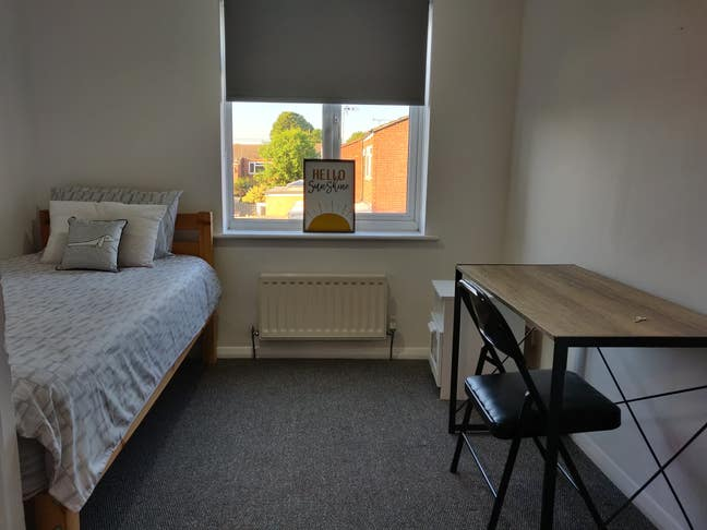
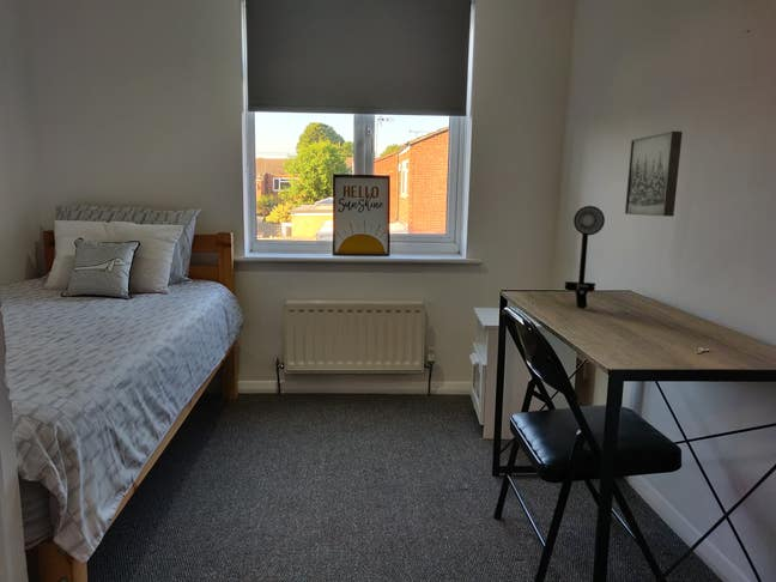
+ desk lamp [564,205,606,310]
+ wall art [624,129,684,218]
